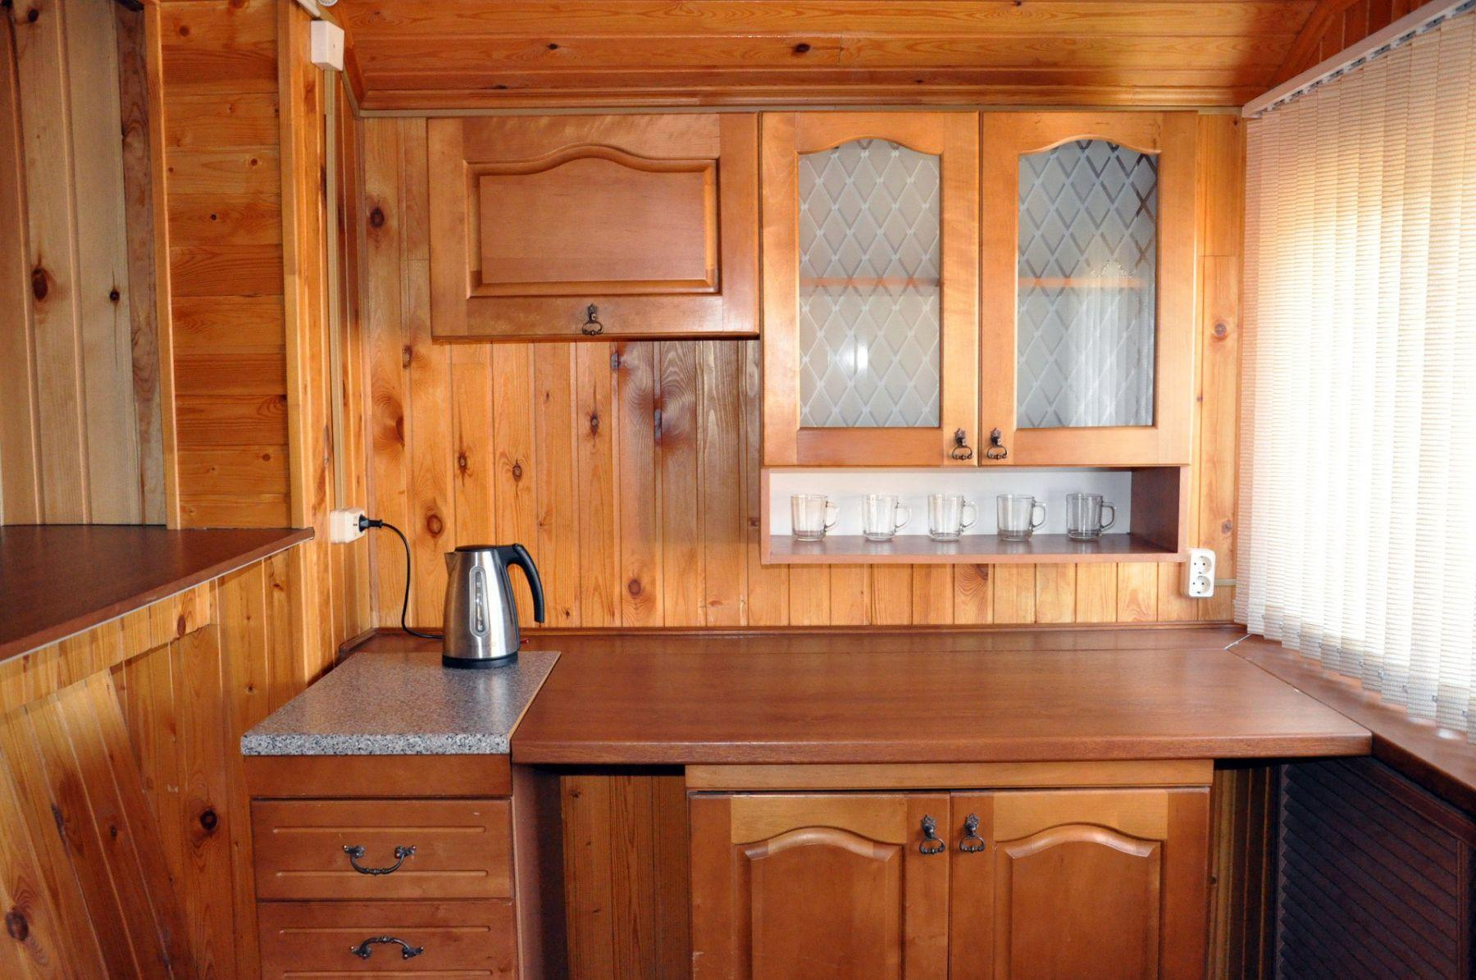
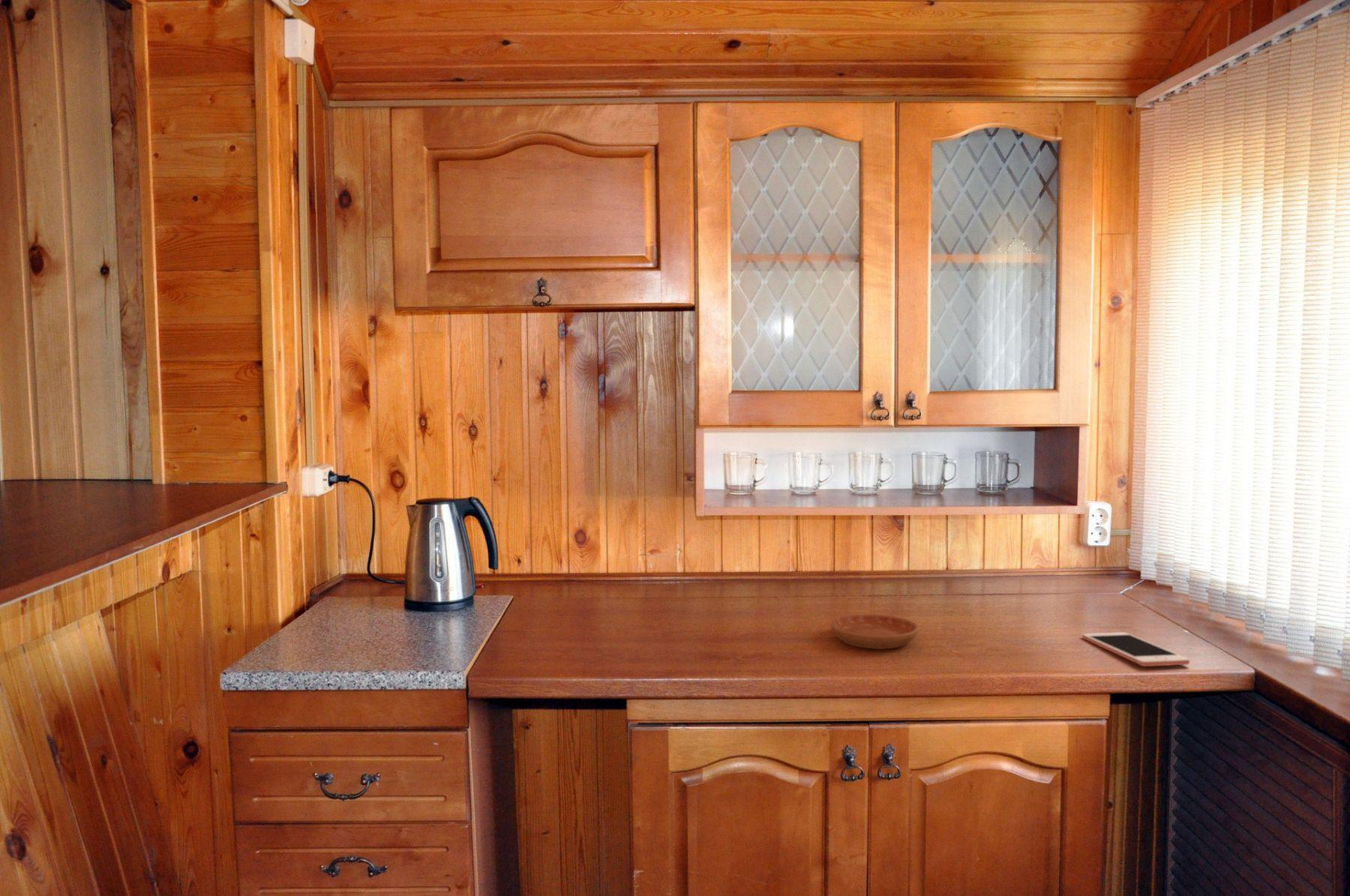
+ saucer [830,614,919,649]
+ cell phone [1082,631,1190,667]
